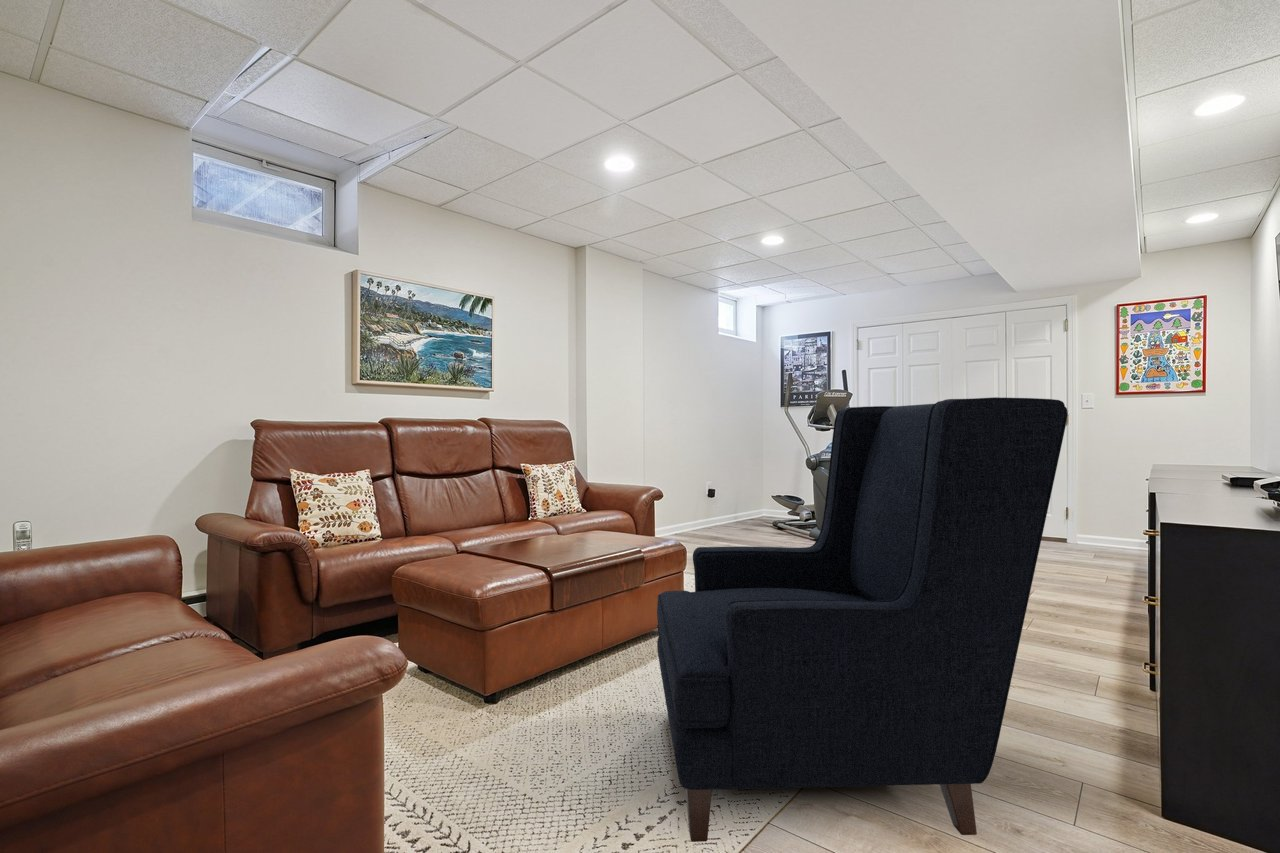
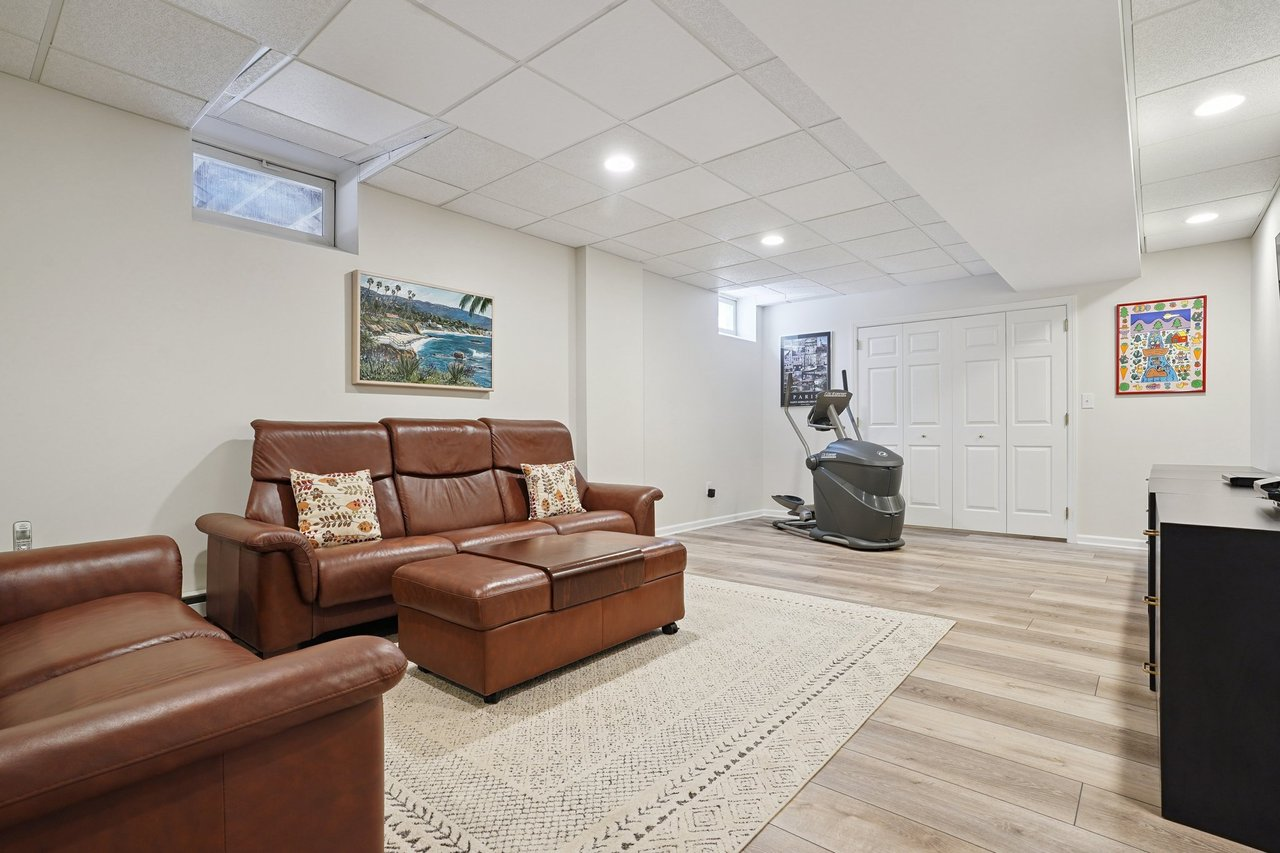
- chair [656,396,1069,843]
